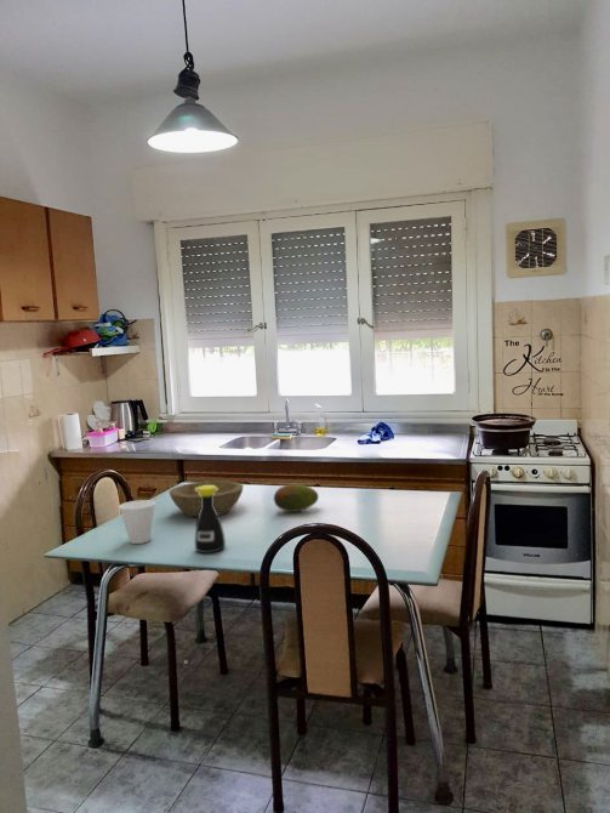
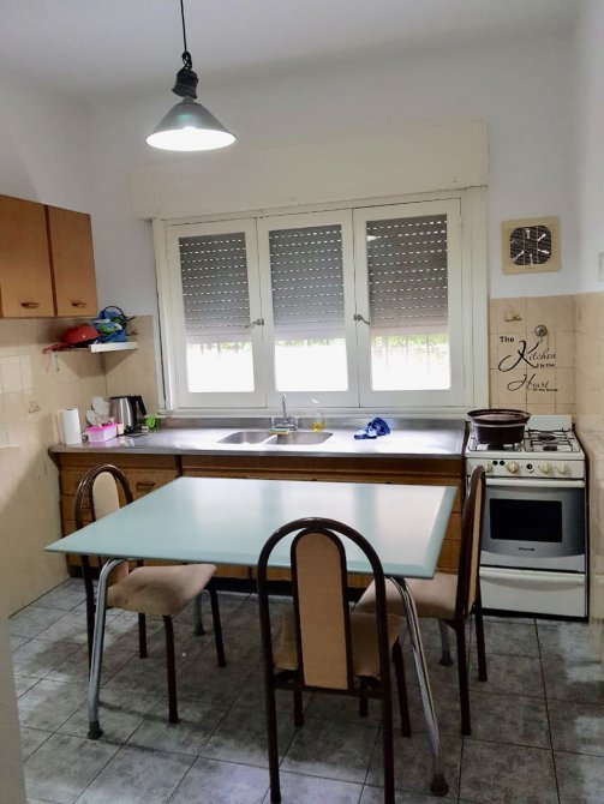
- cup [118,499,156,545]
- bottle [194,485,227,555]
- bowl [167,479,245,518]
- fruit [273,483,320,513]
